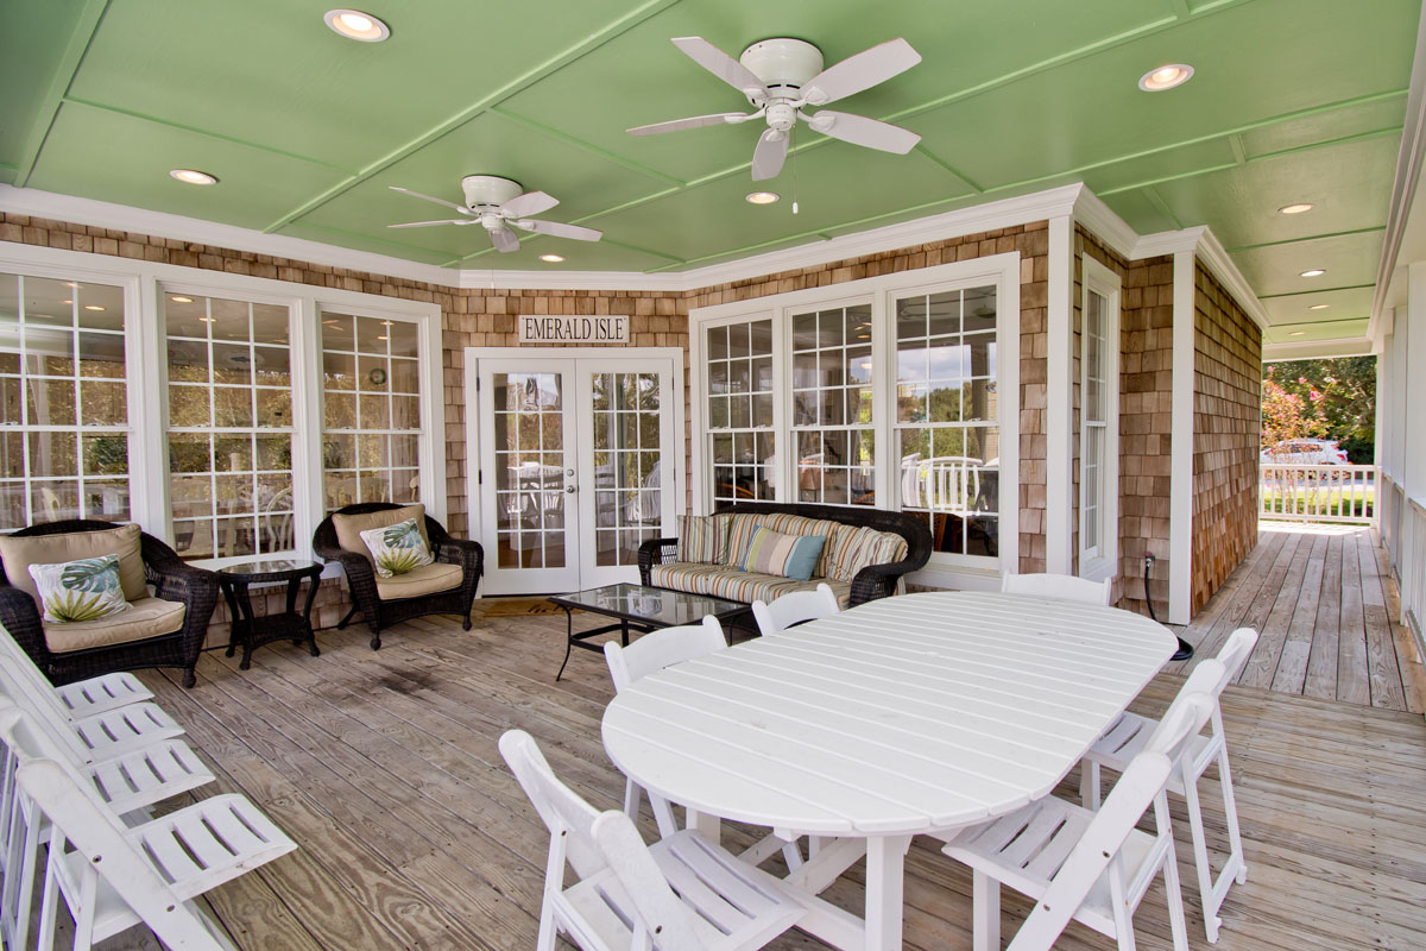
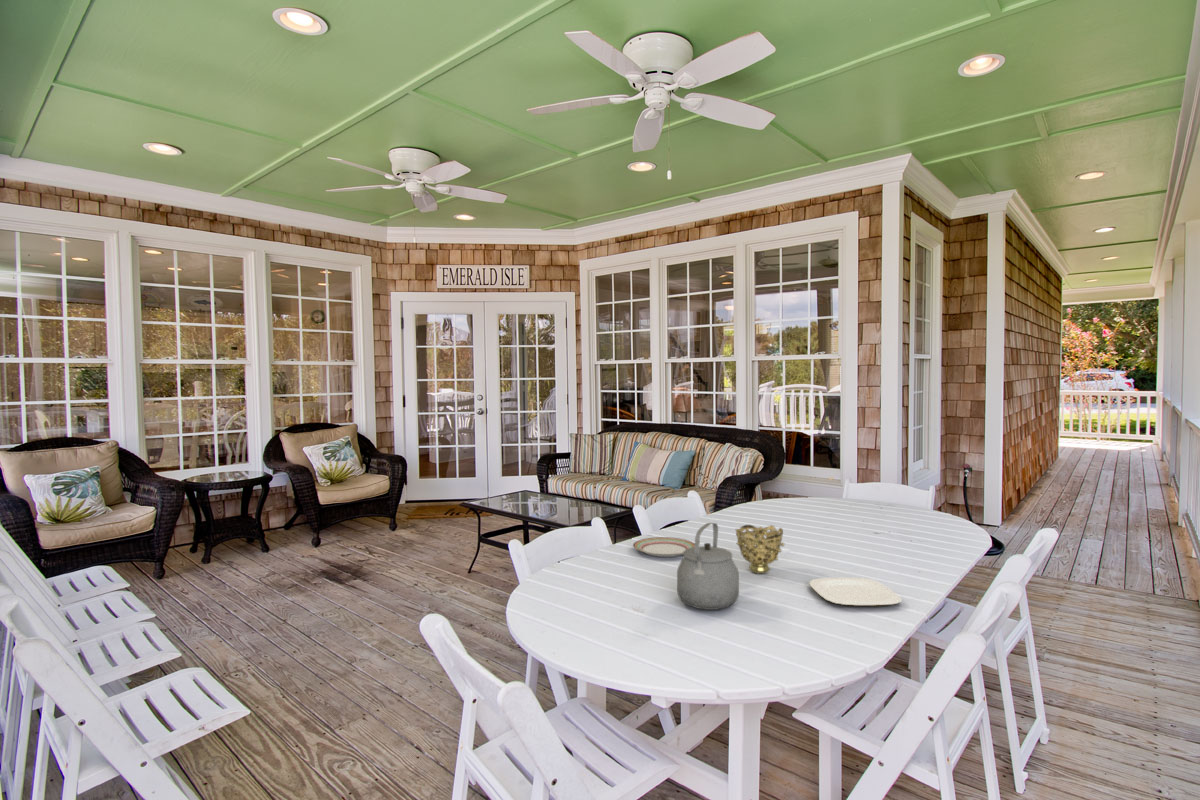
+ plate [808,577,903,607]
+ decorative bowl [735,524,786,575]
+ tea kettle [676,522,740,611]
+ plate [632,536,695,558]
